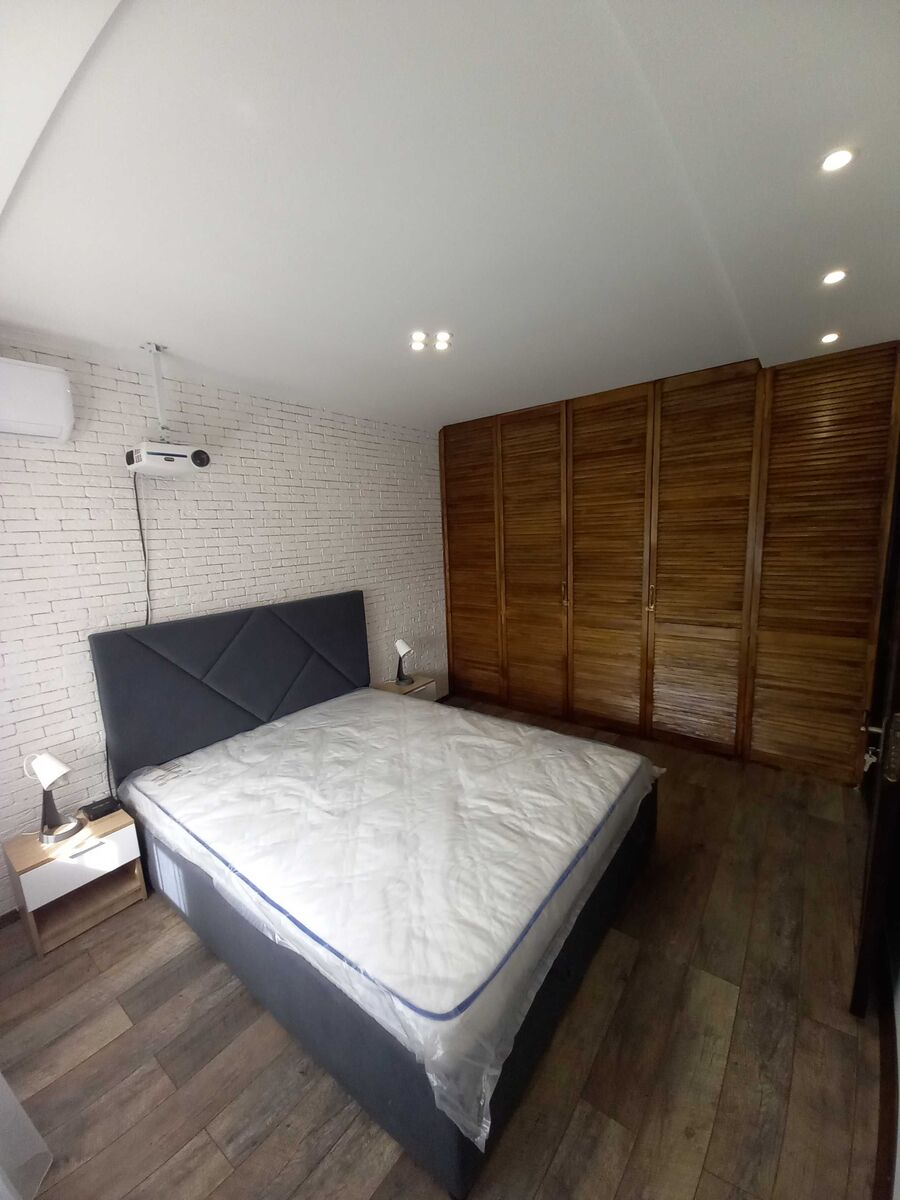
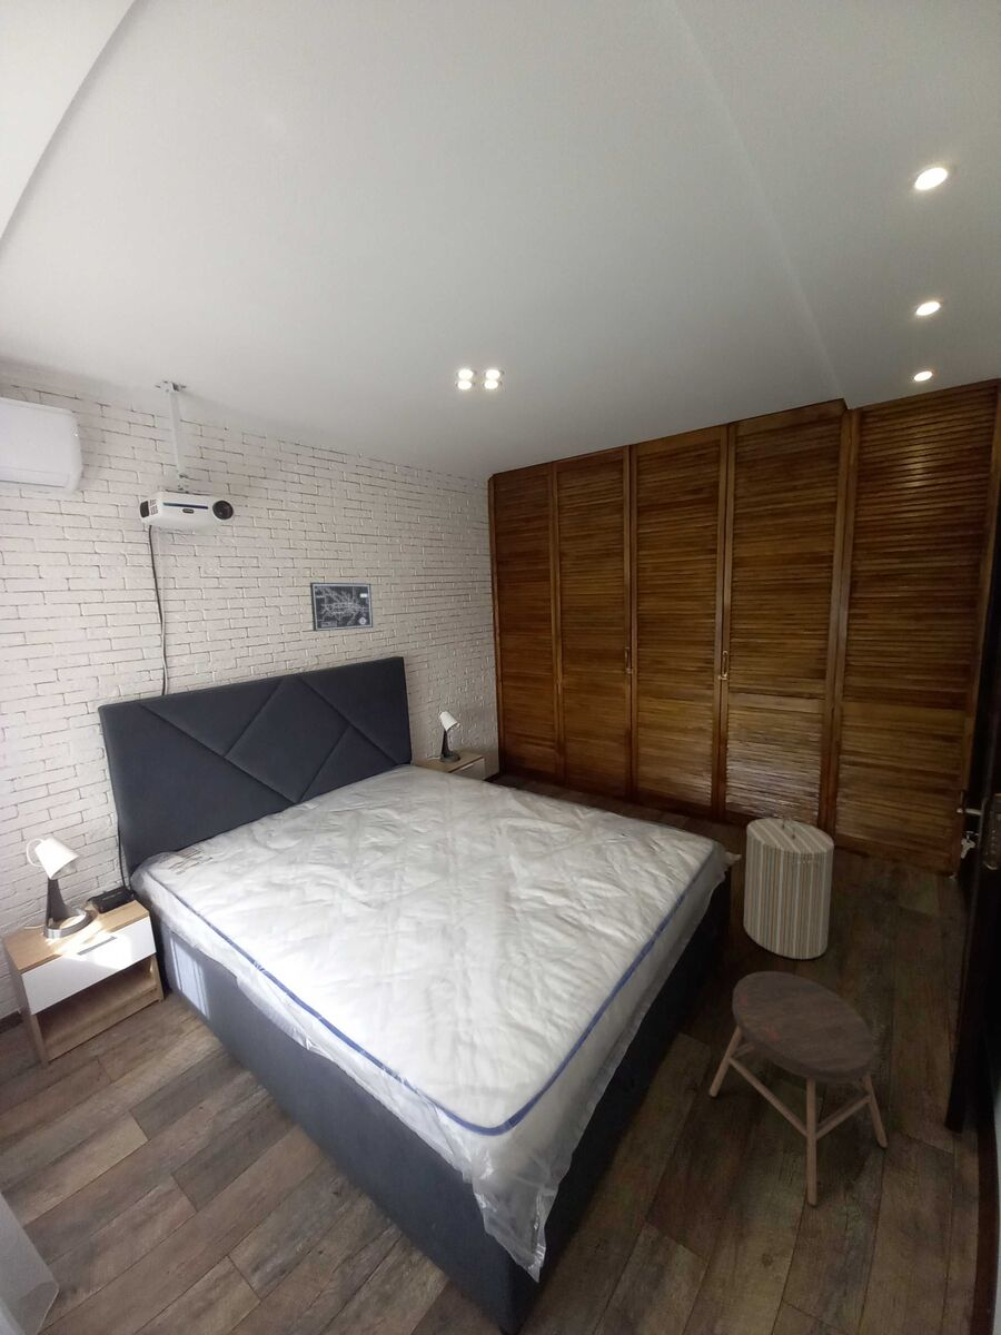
+ wall art [309,582,374,632]
+ stool [708,970,888,1206]
+ laundry hamper [743,815,835,960]
